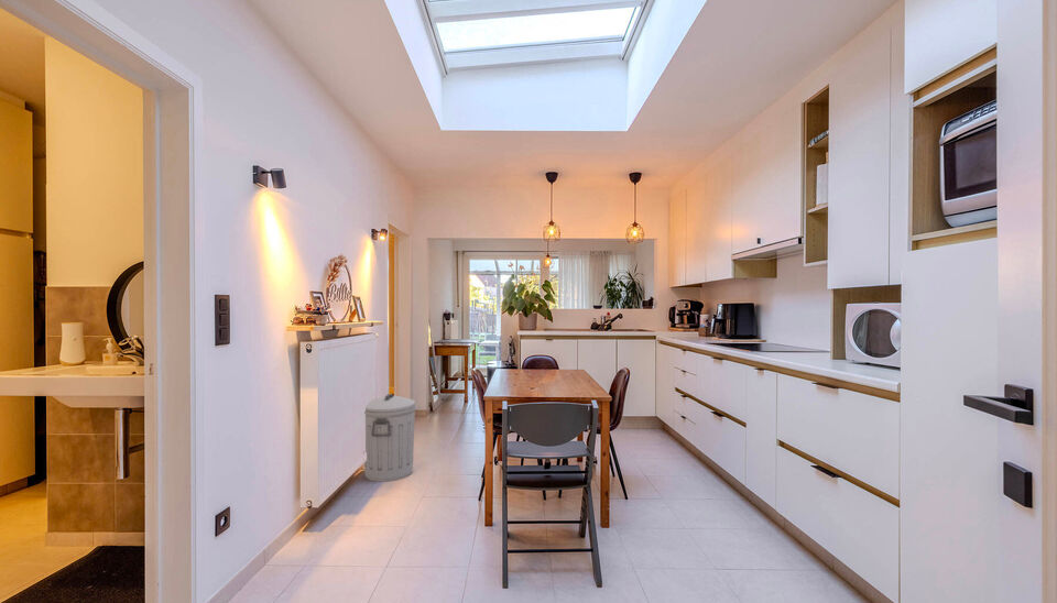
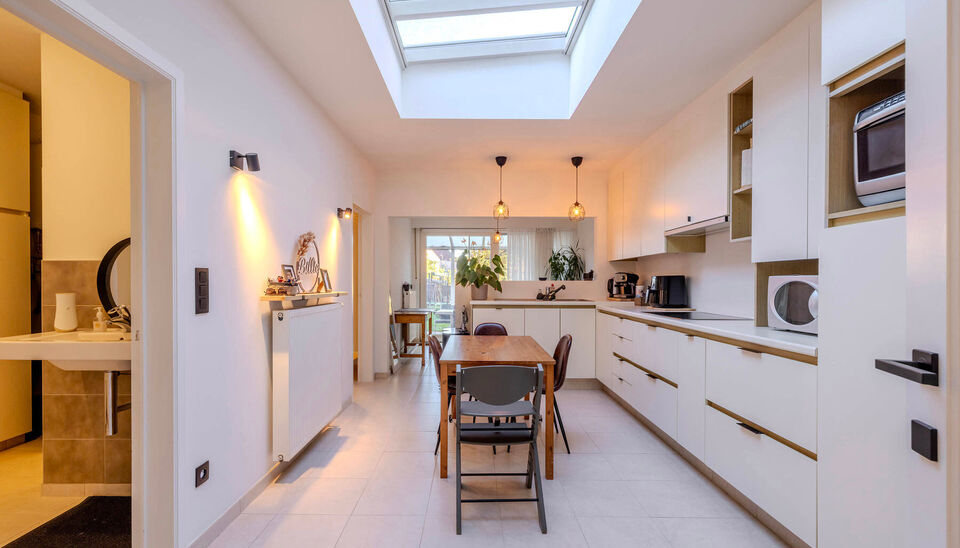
- trash can [363,393,417,483]
